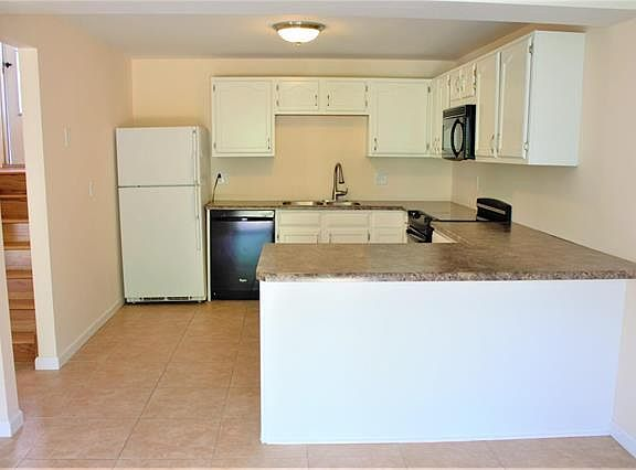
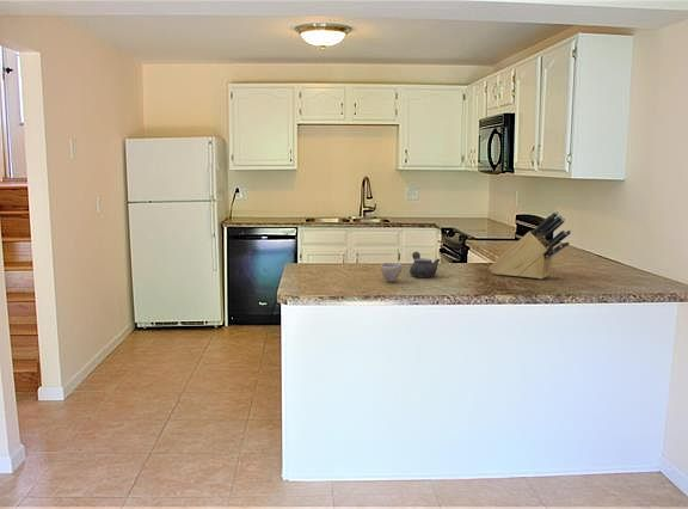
+ knife block [489,210,572,281]
+ teapot [408,251,441,278]
+ cup [380,262,403,283]
